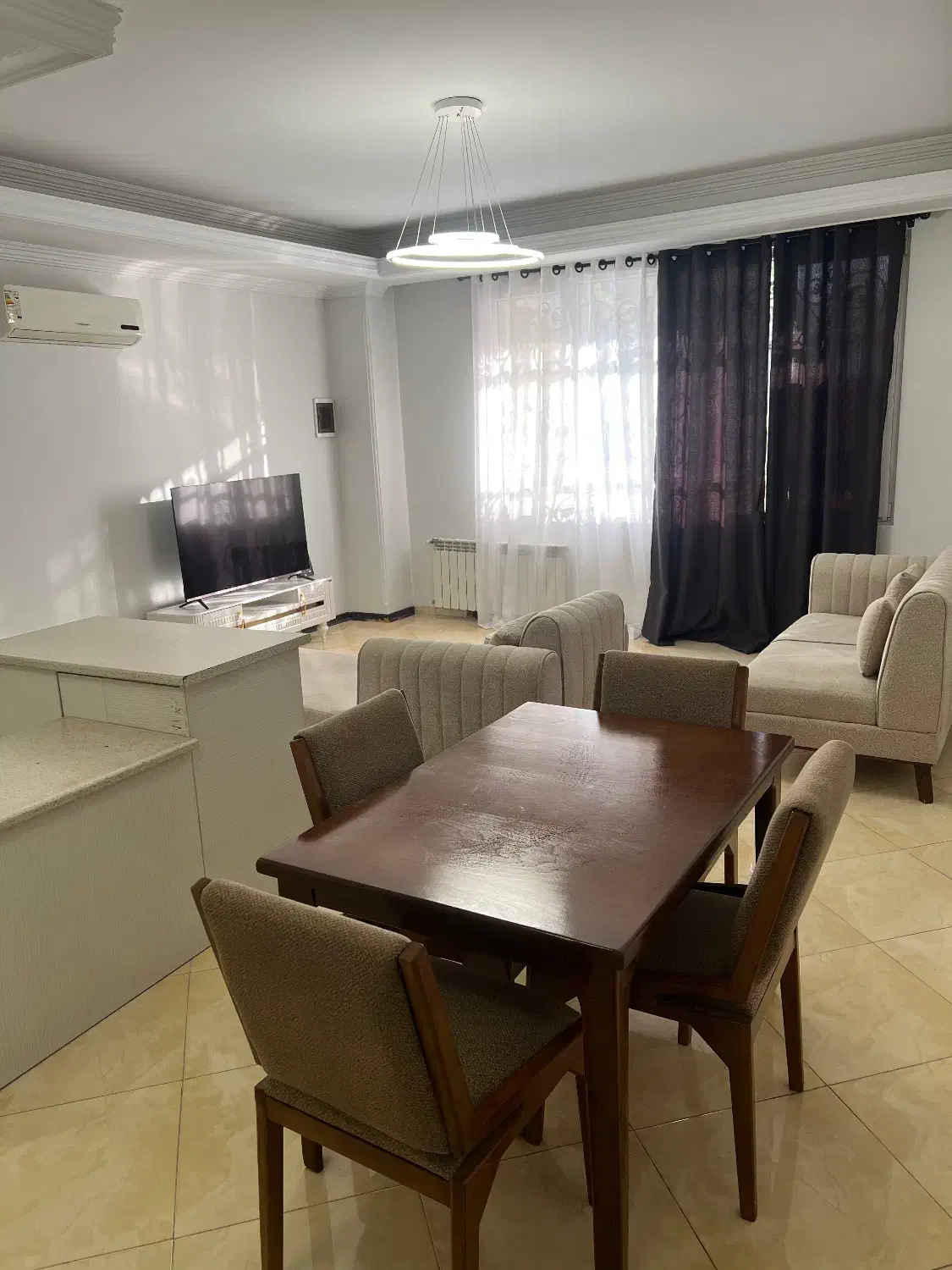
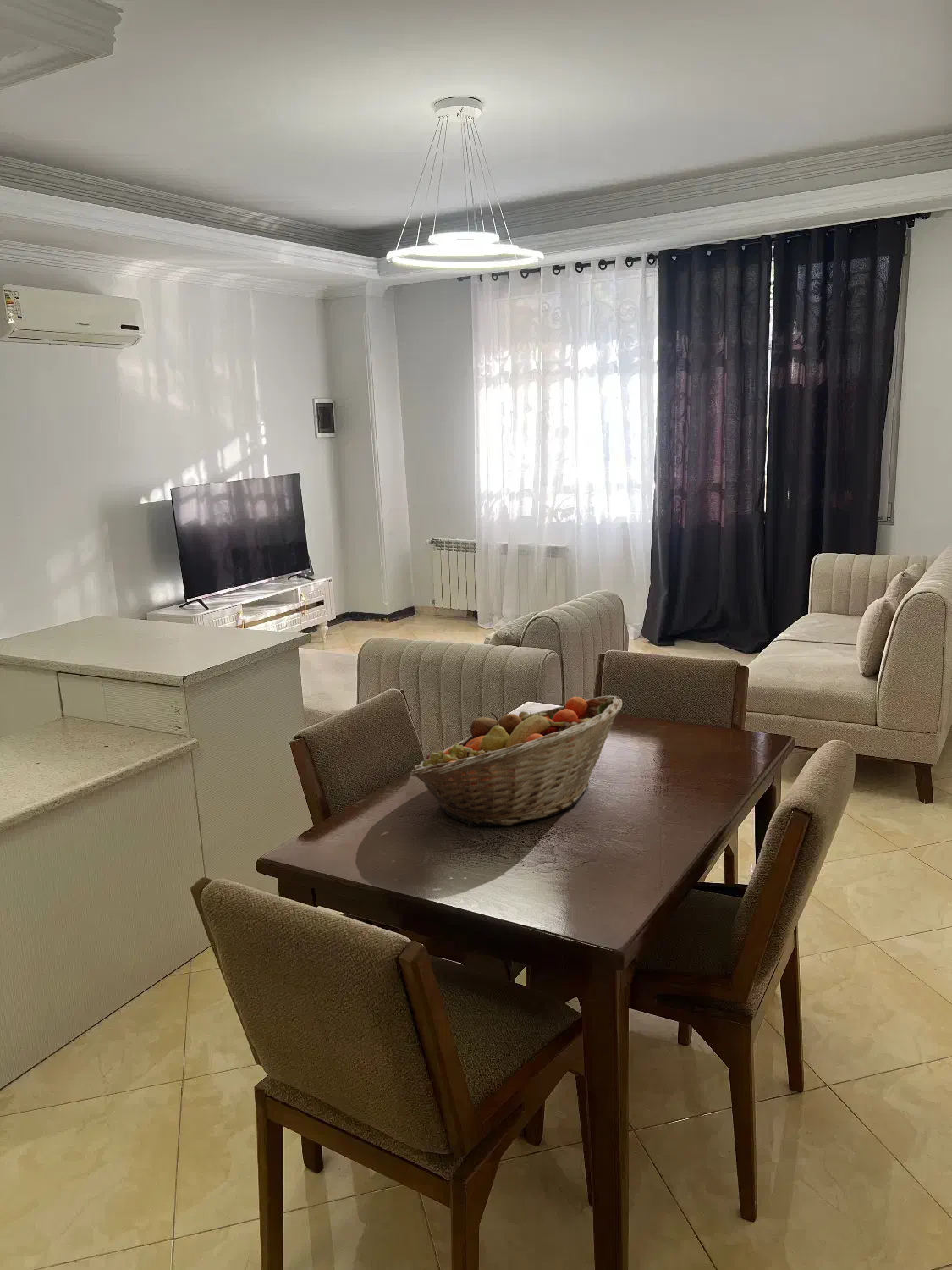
+ fruit basket [410,695,623,827]
